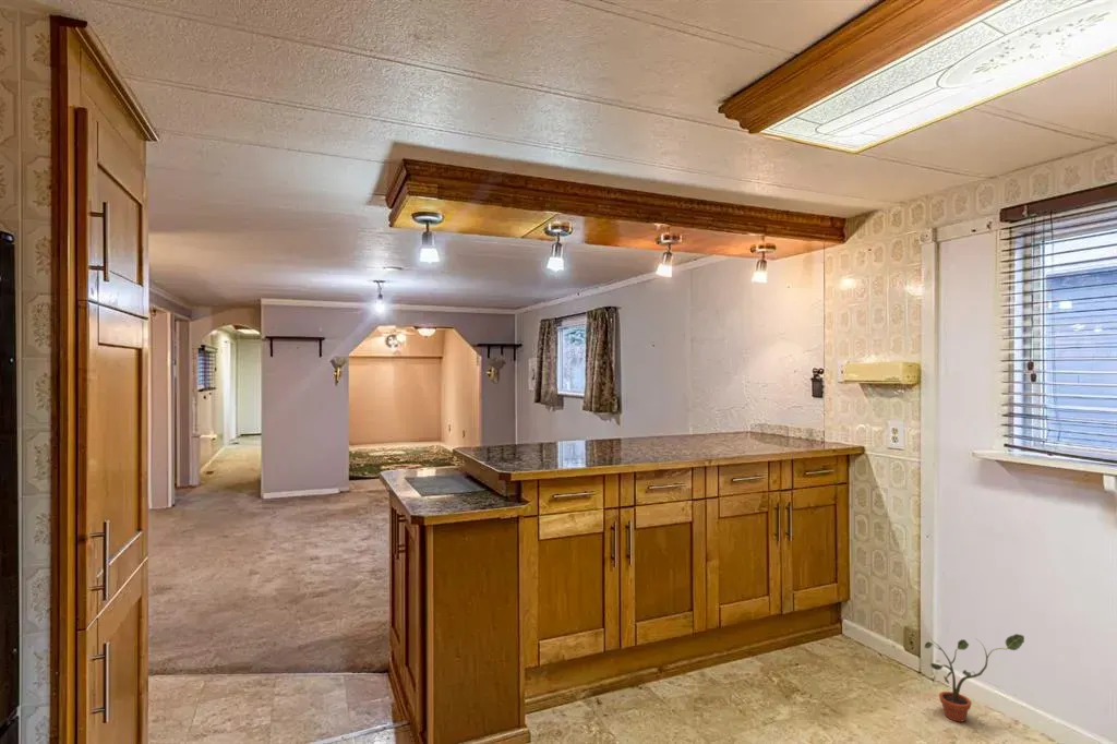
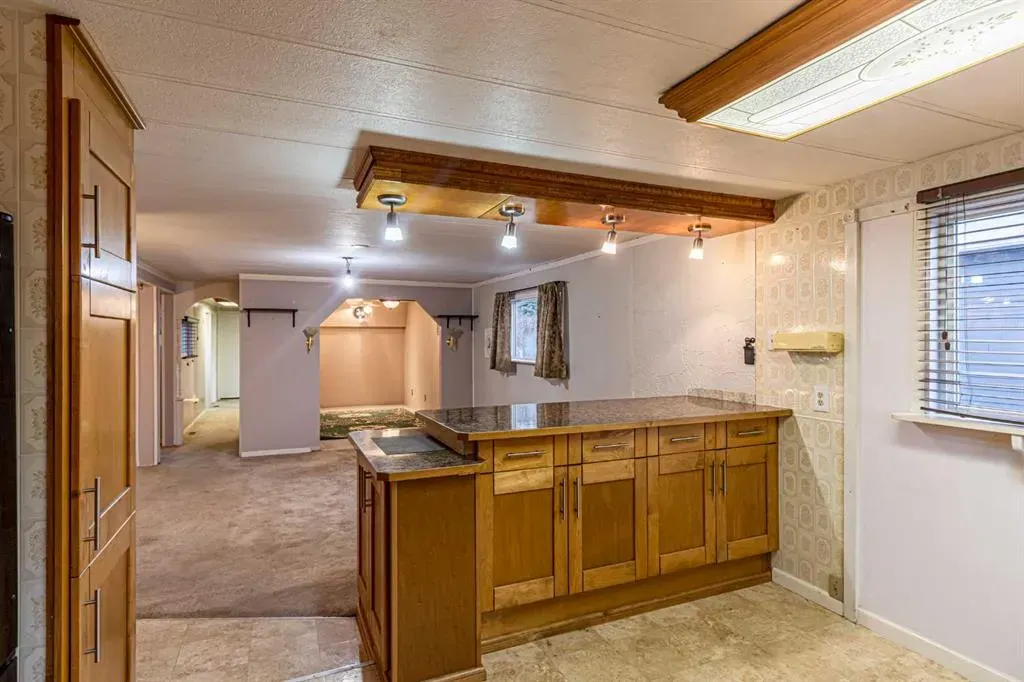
- potted plant [924,633,1025,723]
